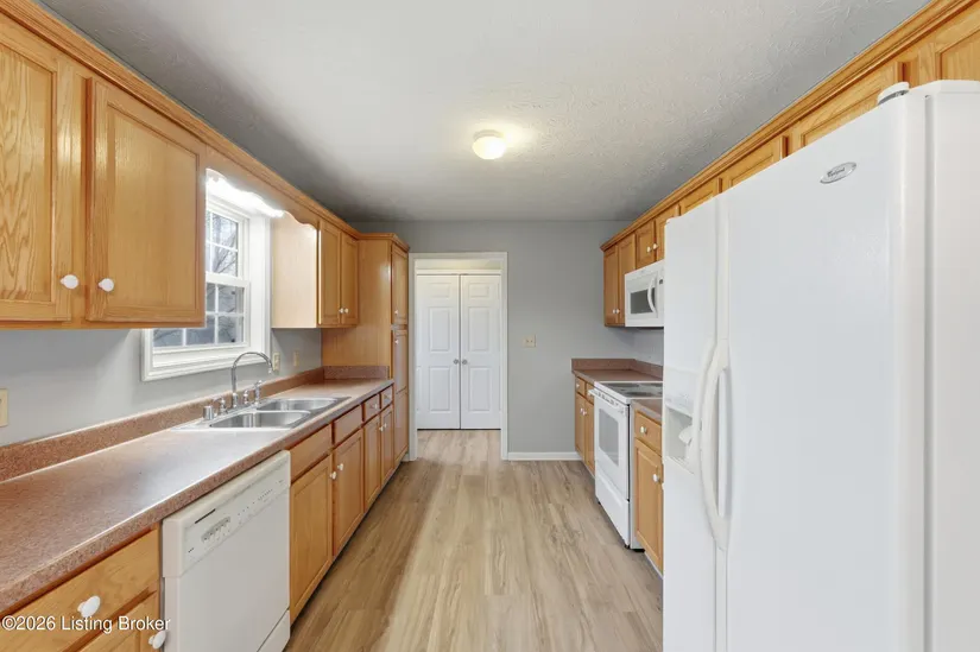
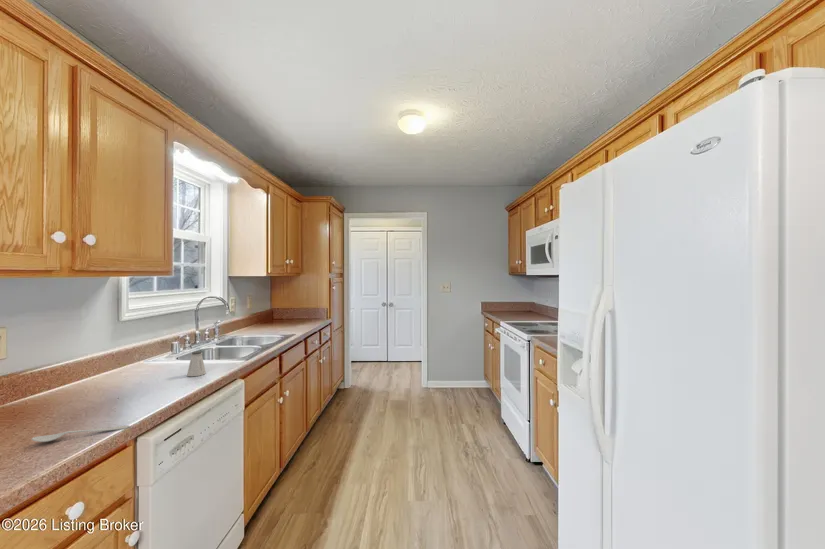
+ spoon [31,424,131,443]
+ saltshaker [186,350,207,377]
